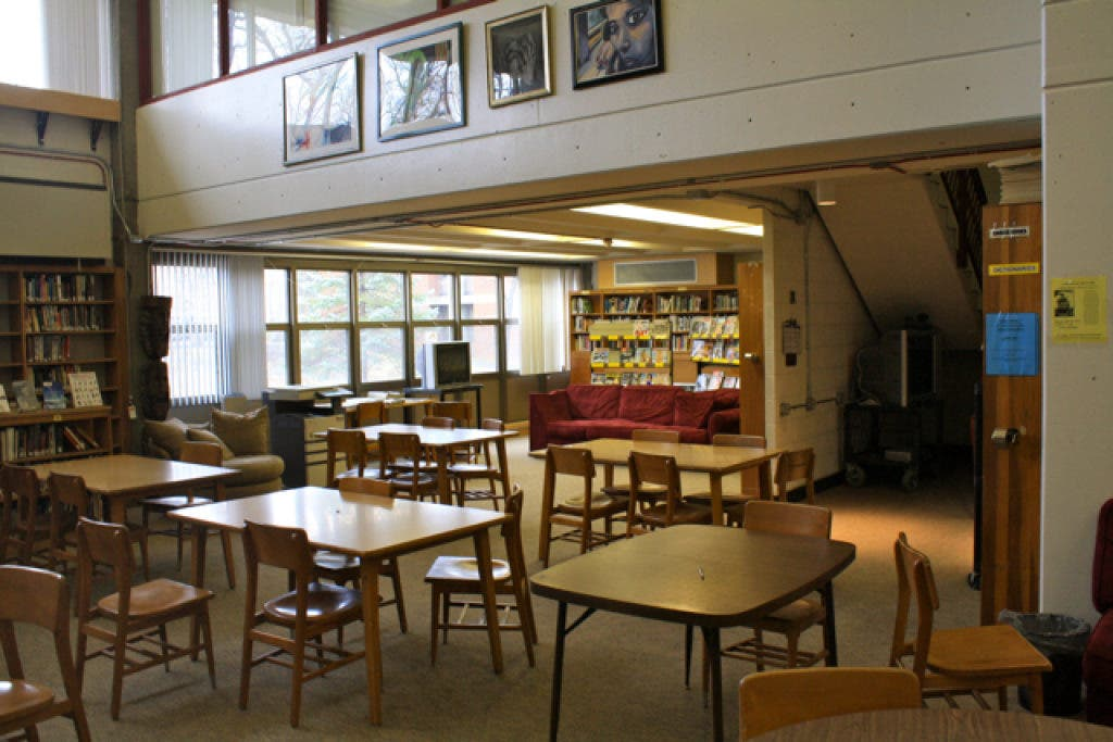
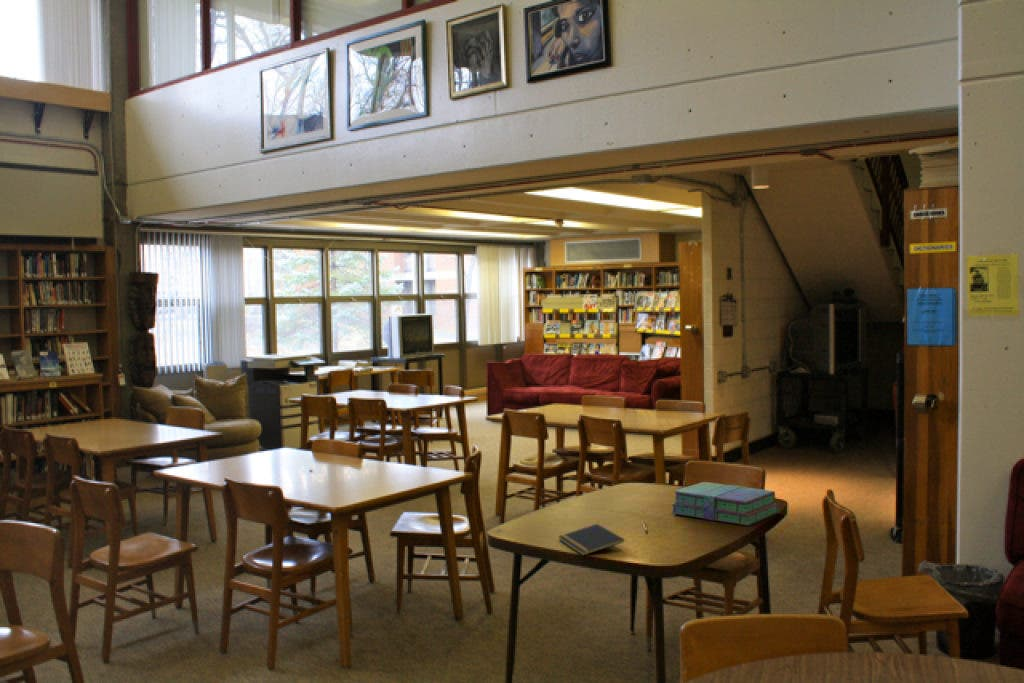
+ notepad [557,523,625,557]
+ stack of books [670,481,779,527]
